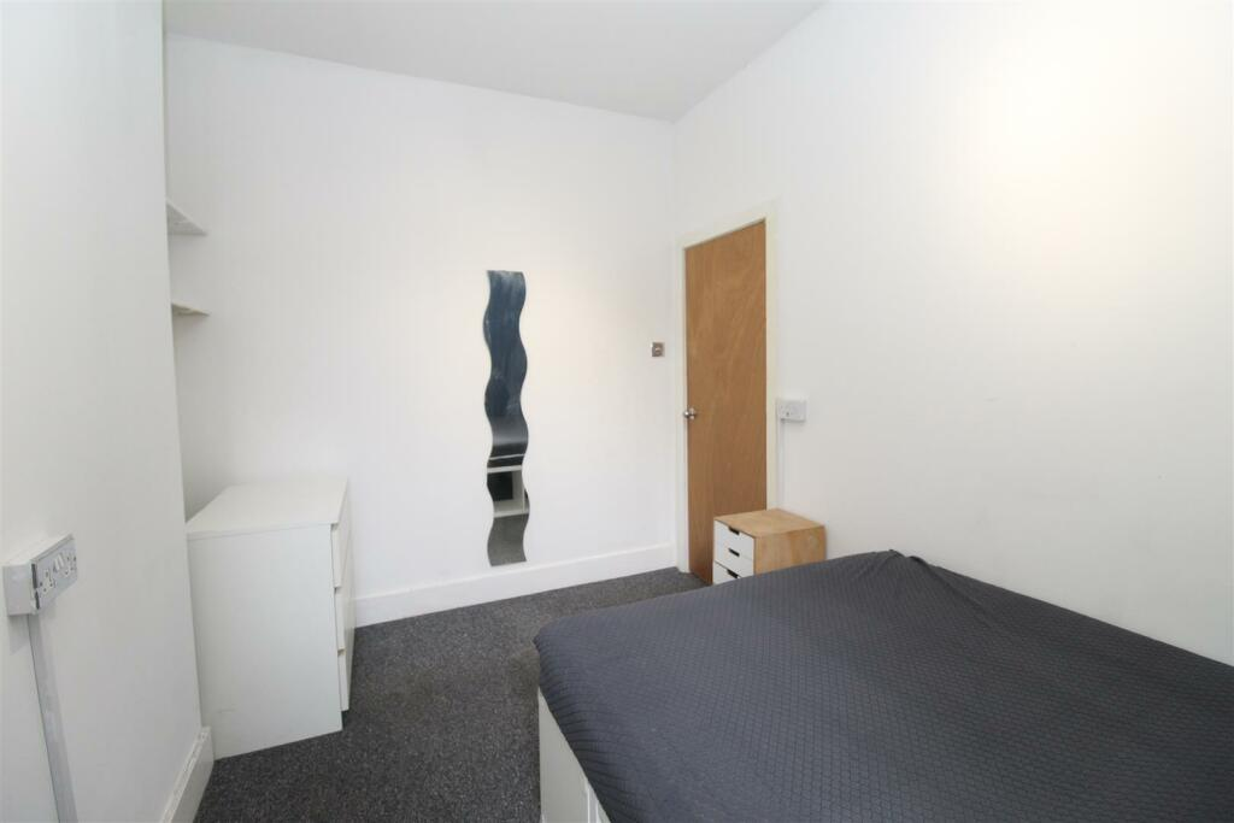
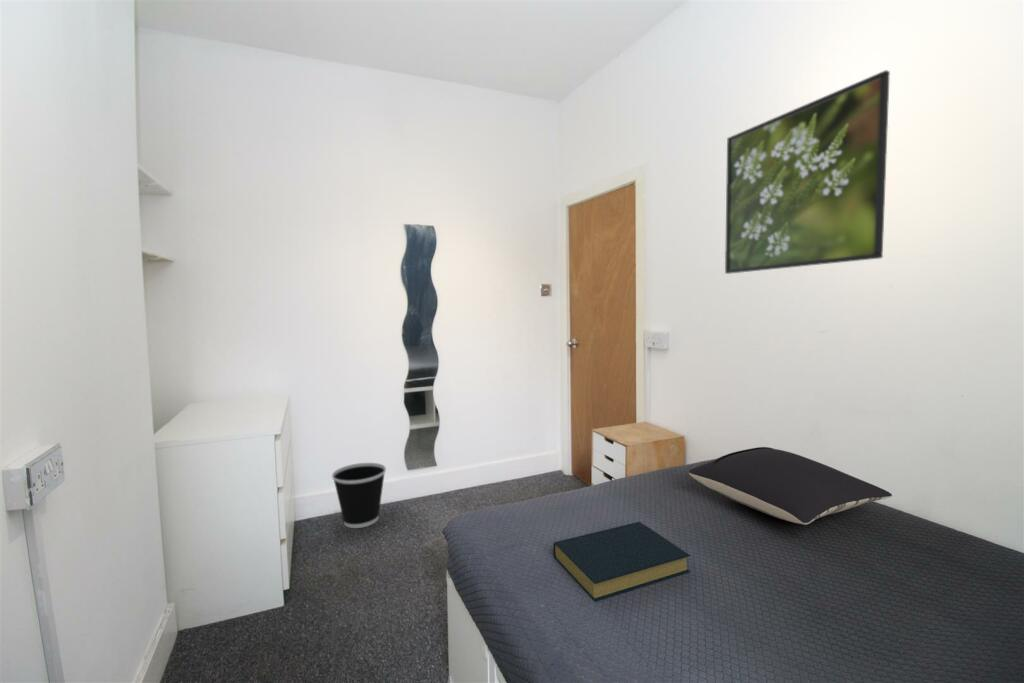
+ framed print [724,69,891,275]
+ hardback book [552,521,691,603]
+ wastebasket [331,462,387,529]
+ pillow [688,446,893,526]
